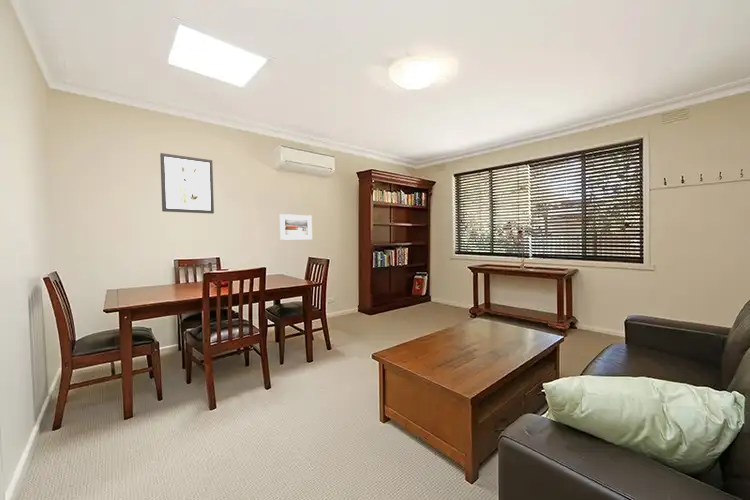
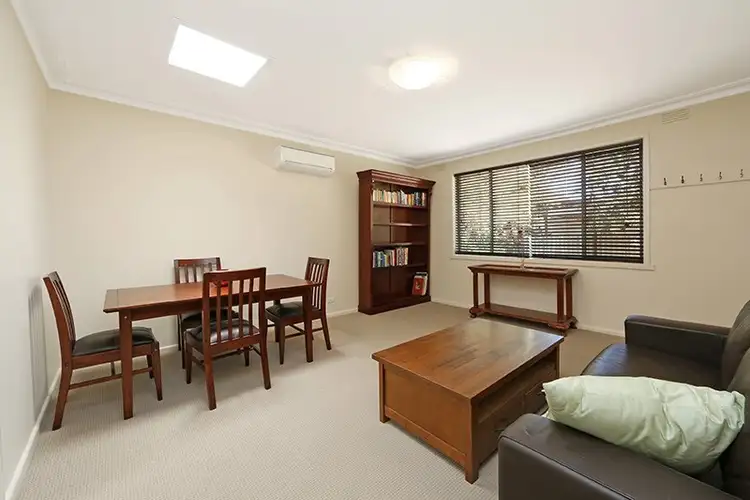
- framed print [279,213,313,241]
- wall art [159,152,215,215]
